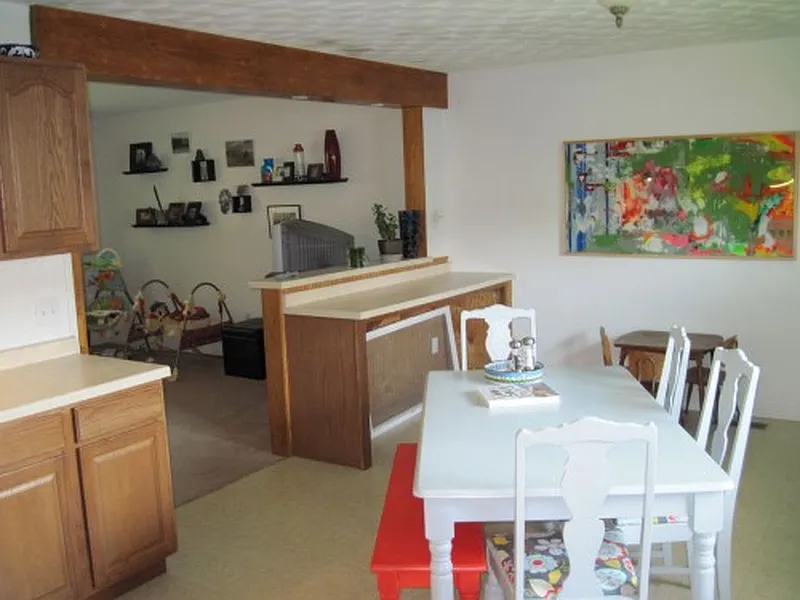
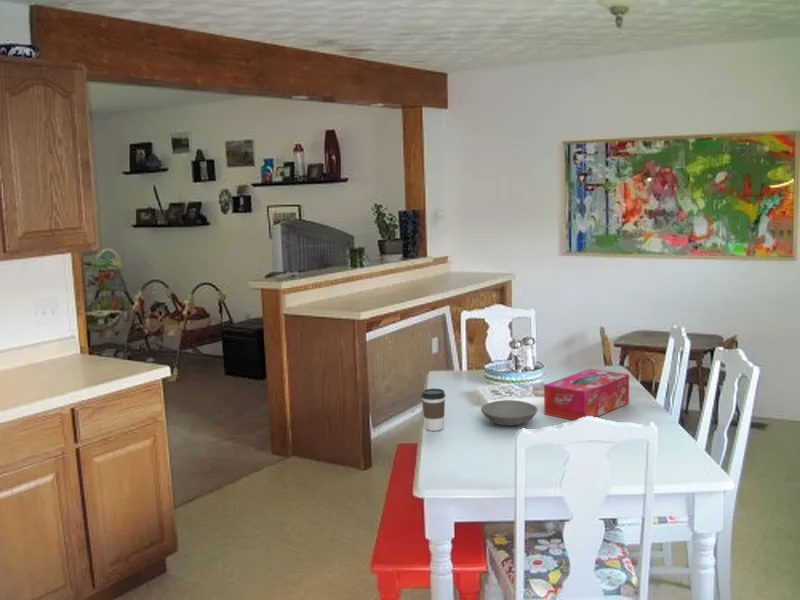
+ tissue box [543,368,630,421]
+ coffee cup [420,387,446,432]
+ bowl [480,399,539,427]
